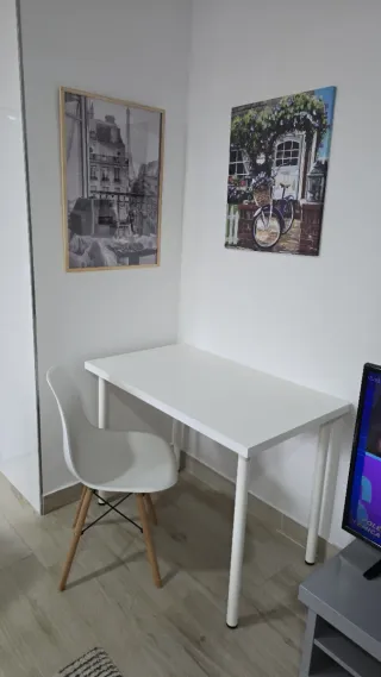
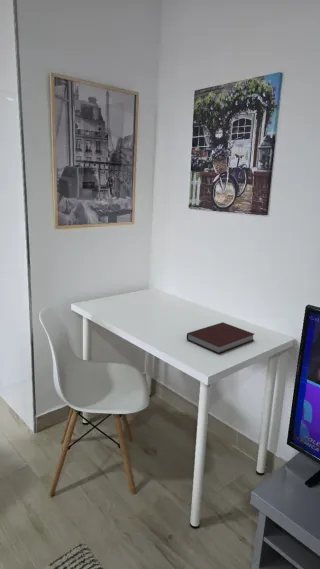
+ notebook [186,321,255,354]
